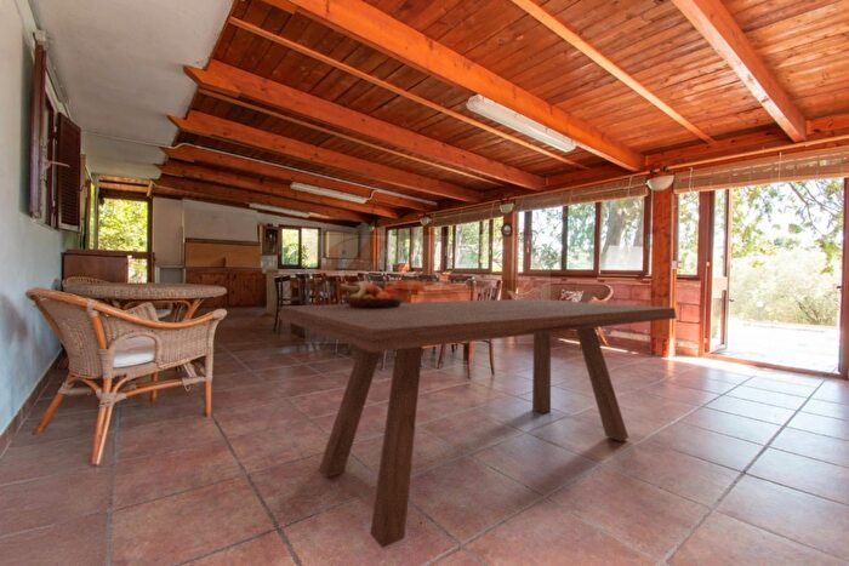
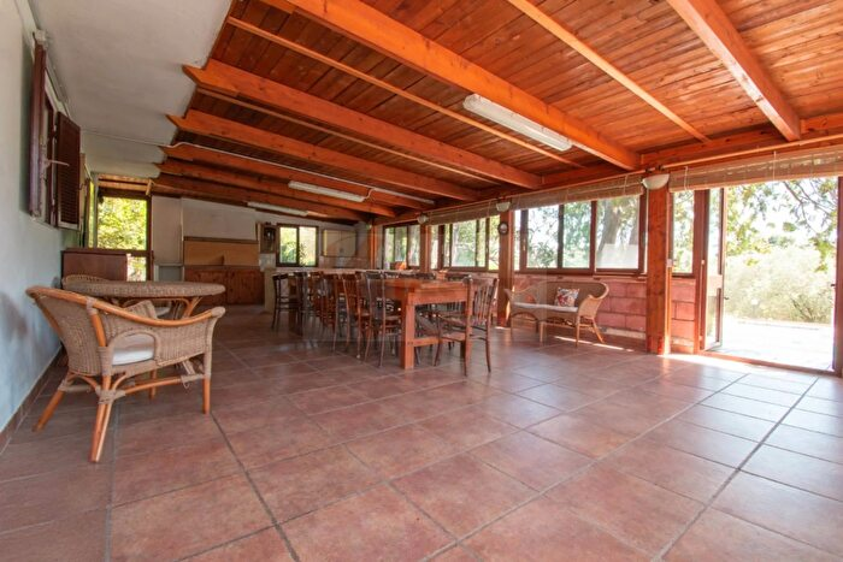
- fruit bowl [338,280,404,309]
- dining table [278,298,678,549]
